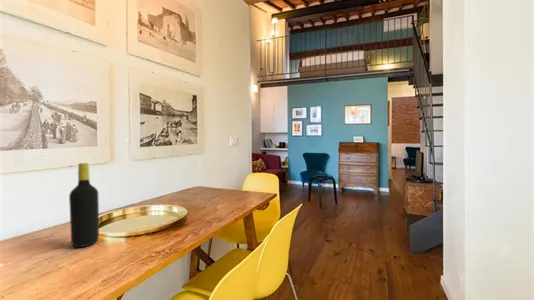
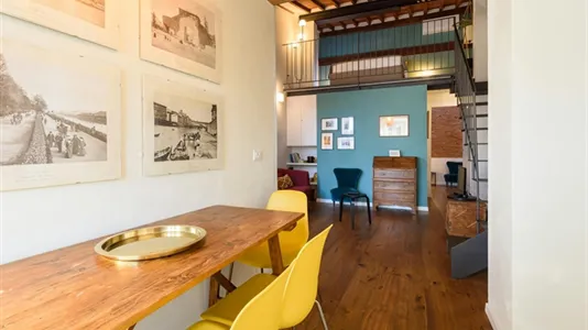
- bottle [68,162,100,248]
